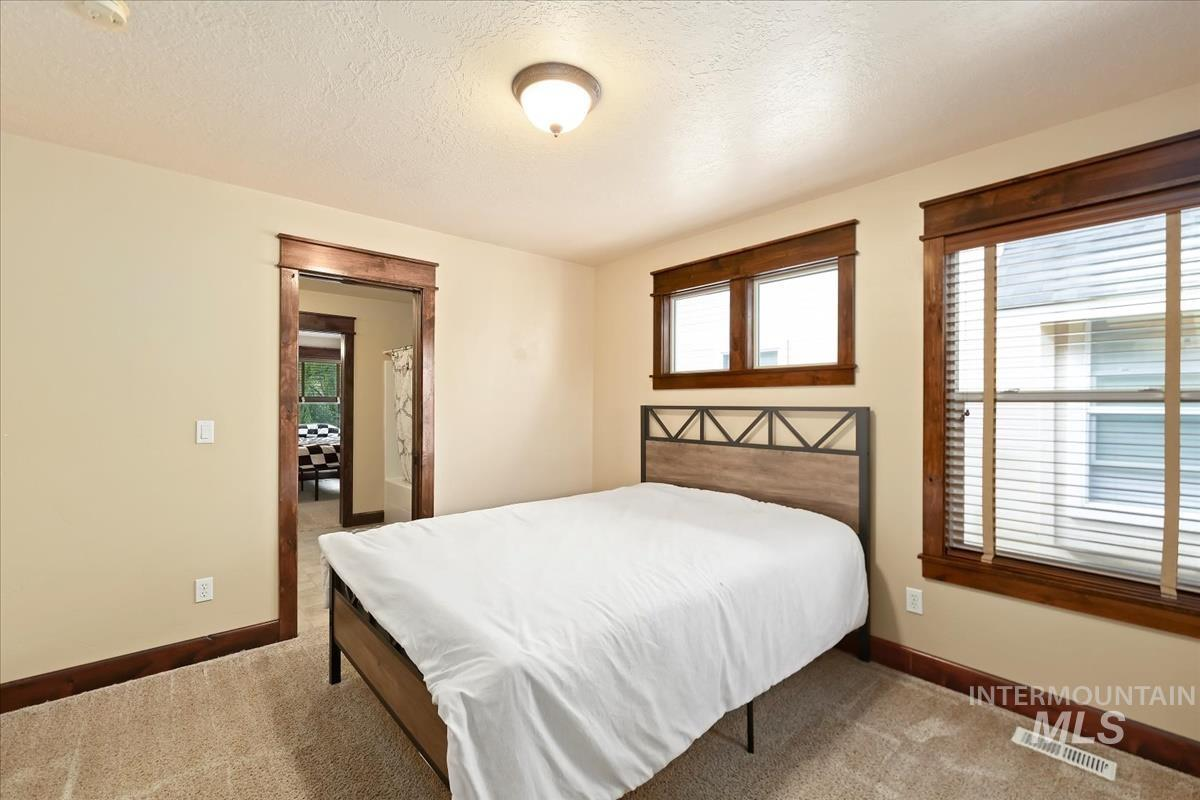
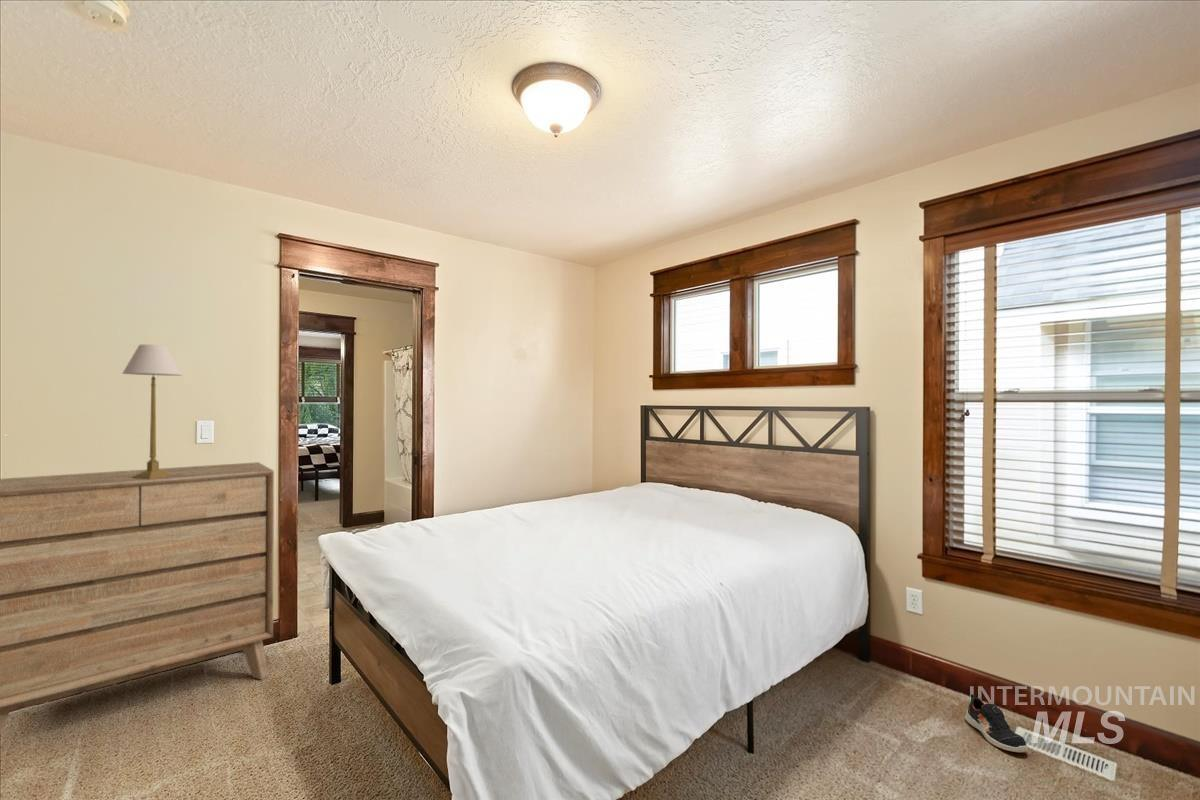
+ dresser [0,461,275,736]
+ shoe [964,693,1029,753]
+ table lamp [121,344,184,479]
